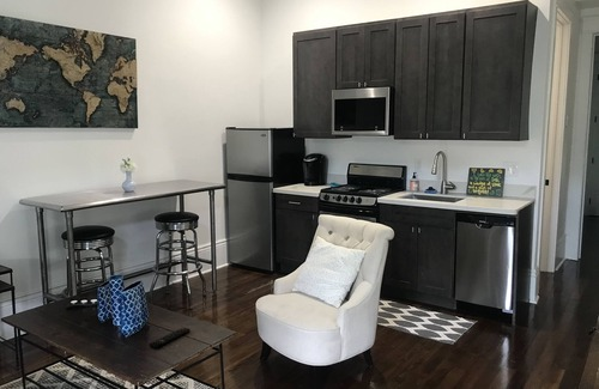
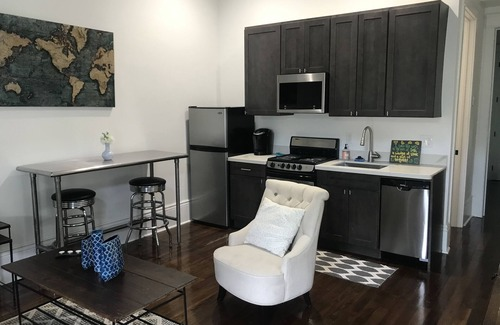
- remote control [147,327,192,350]
